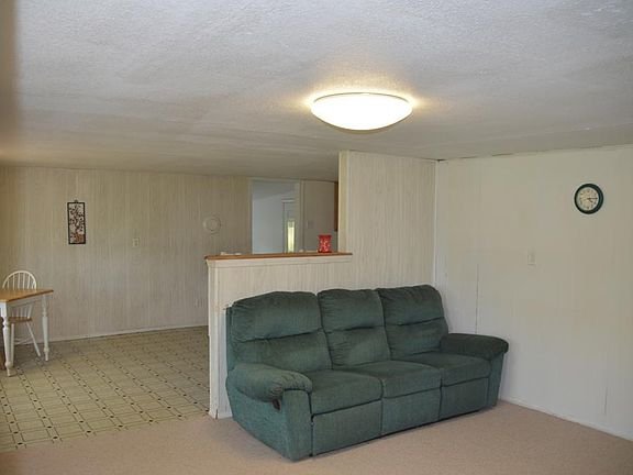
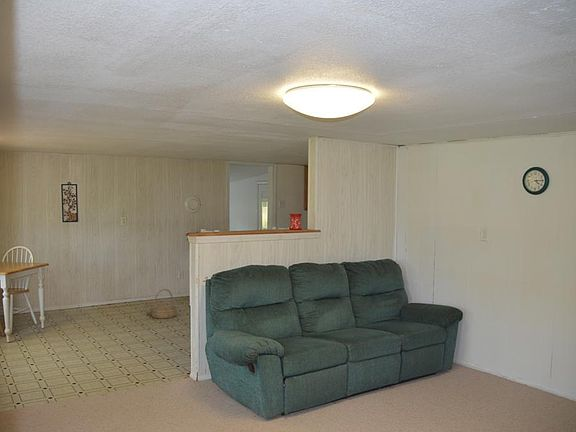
+ basket [149,288,178,320]
